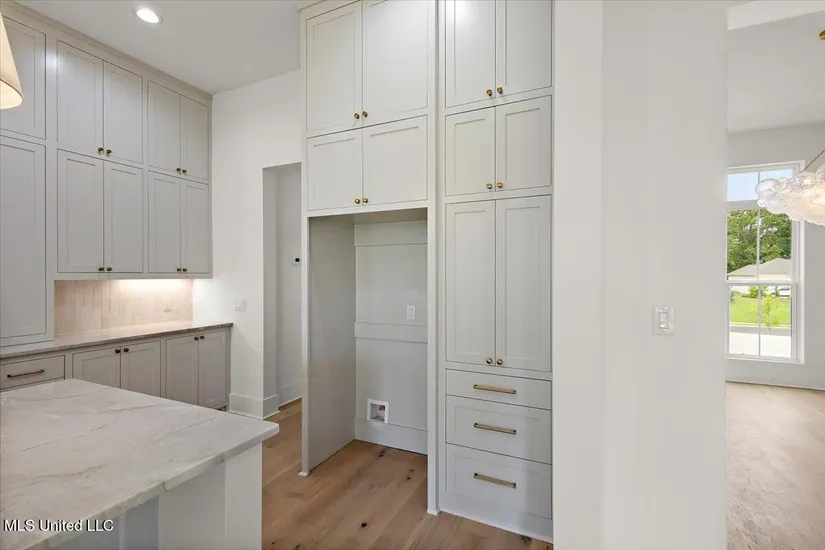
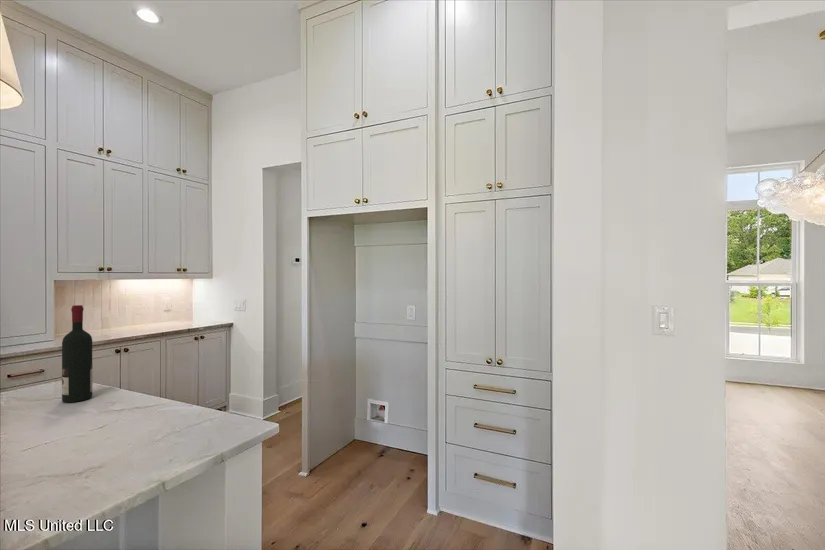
+ alcohol [61,304,93,403]
